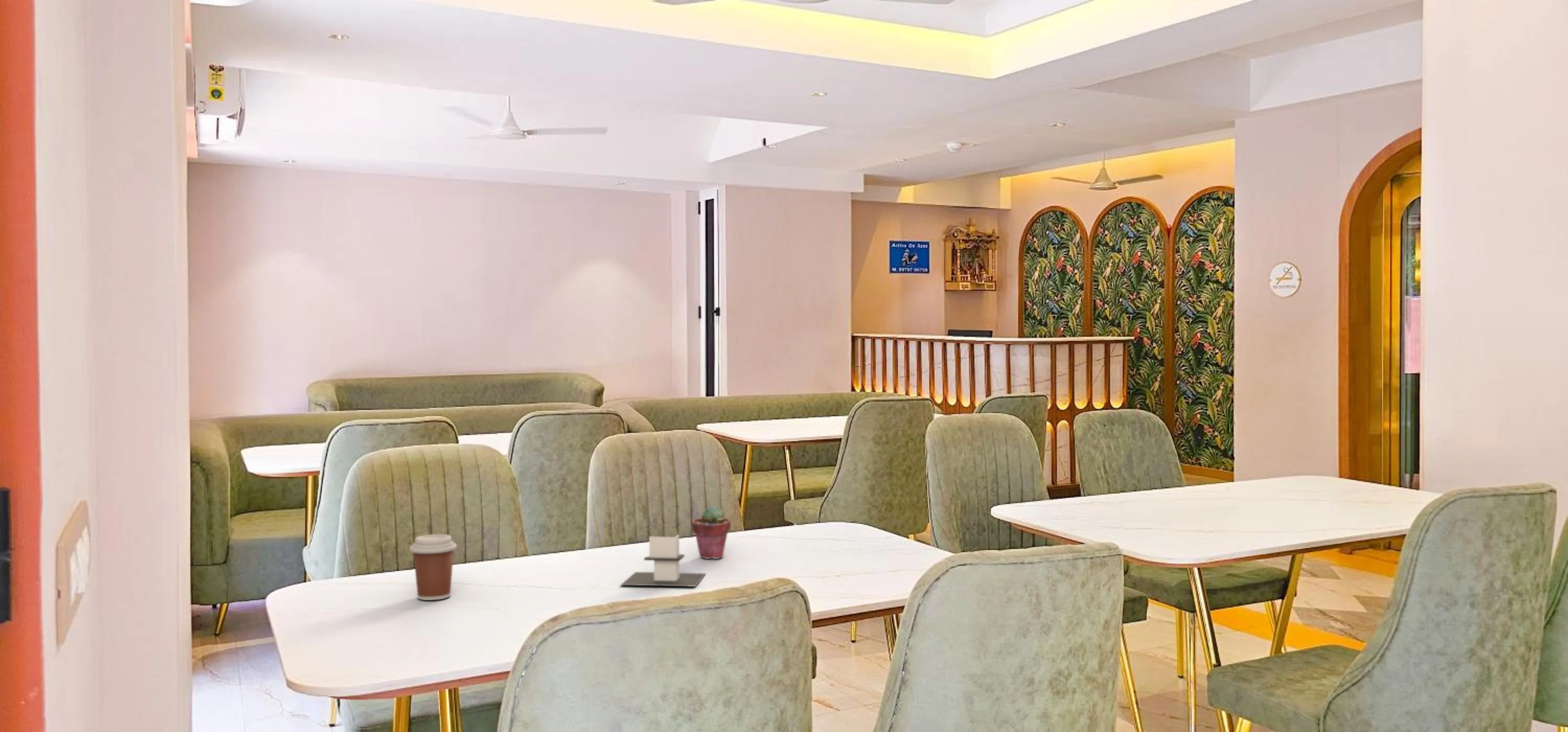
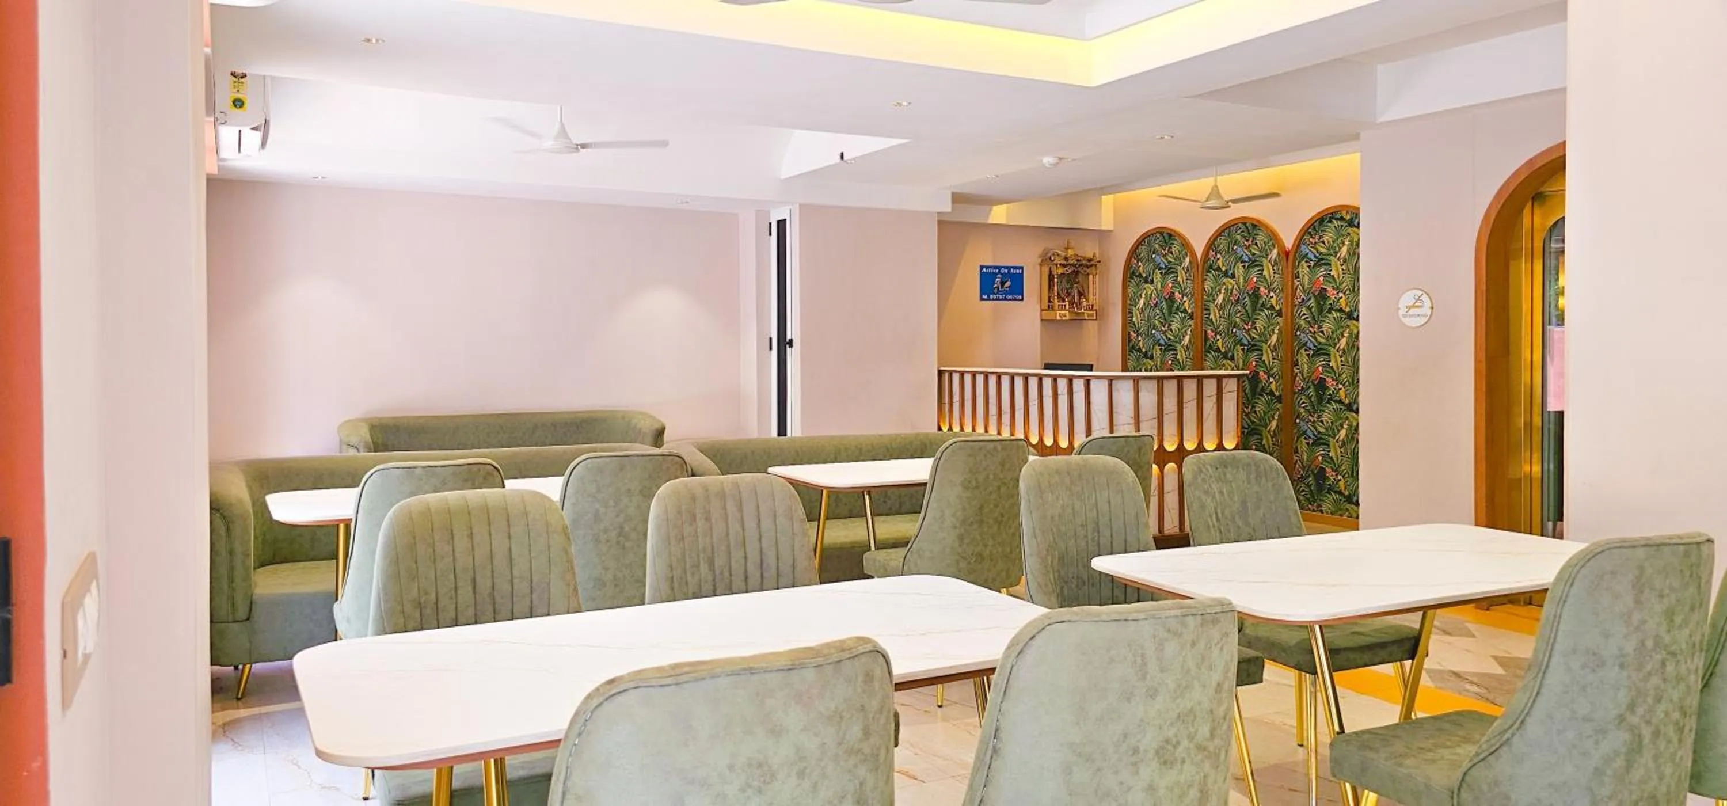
- napkin holder [620,534,707,587]
- potted succulent [691,505,731,559]
- coffee cup [409,534,457,601]
